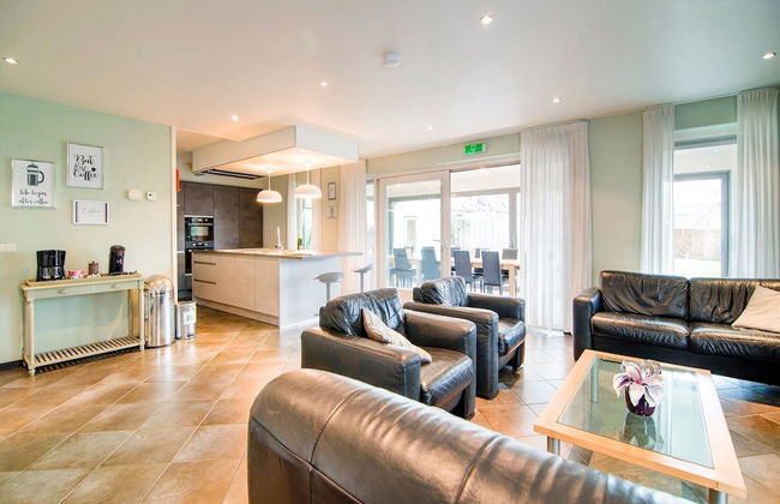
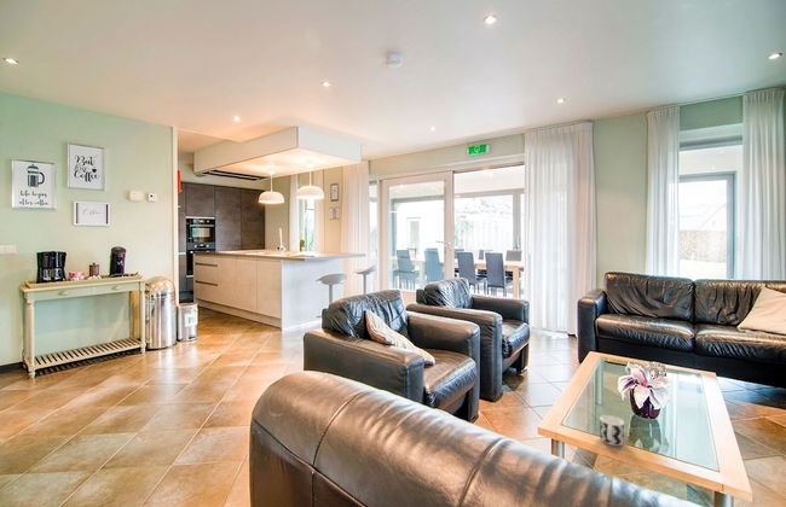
+ cup [599,414,625,447]
